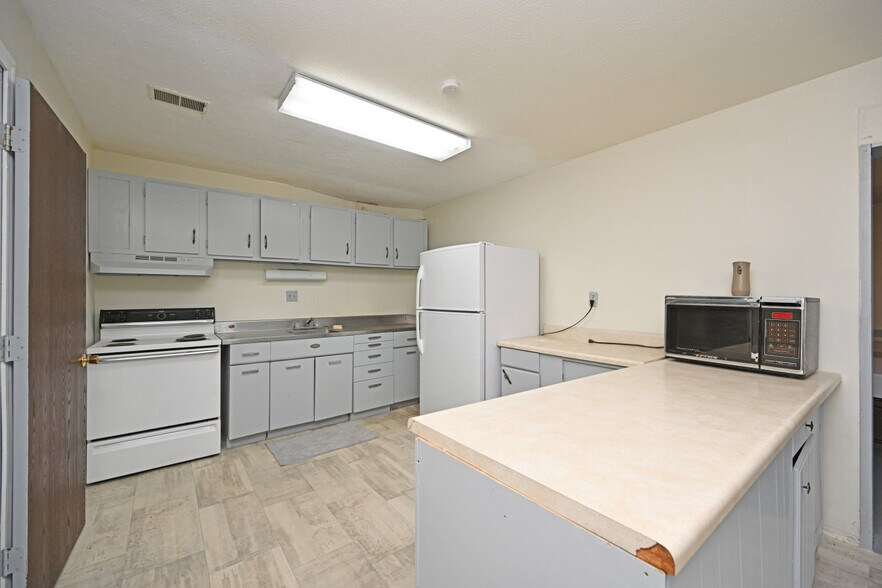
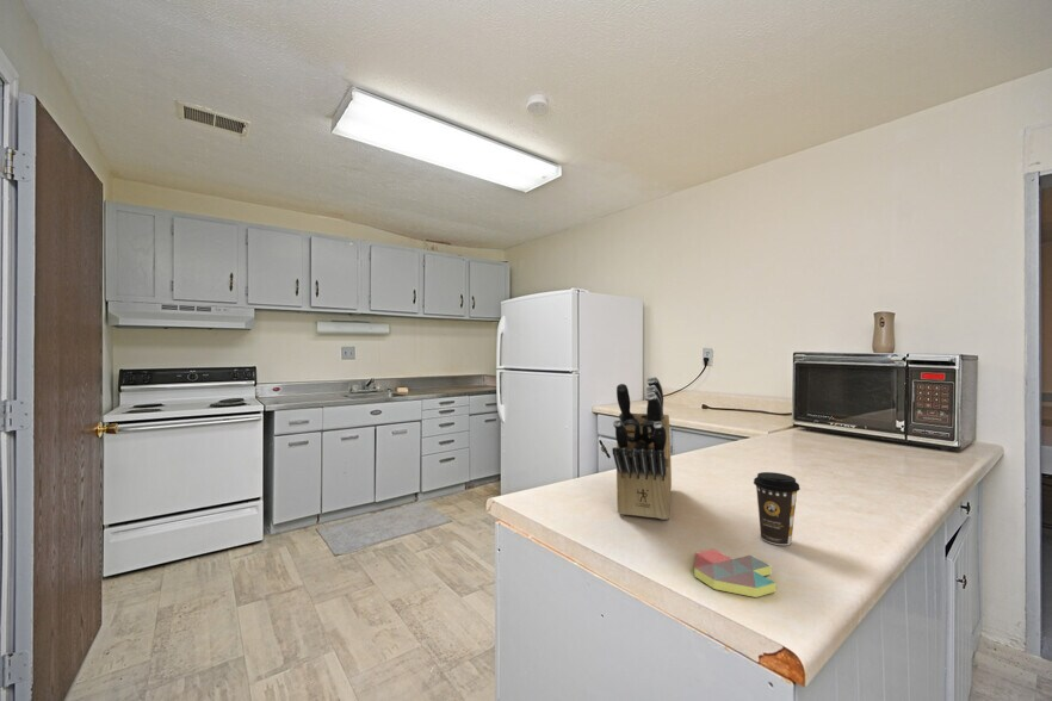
+ coffee cup [753,471,802,546]
+ knife block [611,376,673,521]
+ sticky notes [693,548,776,598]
